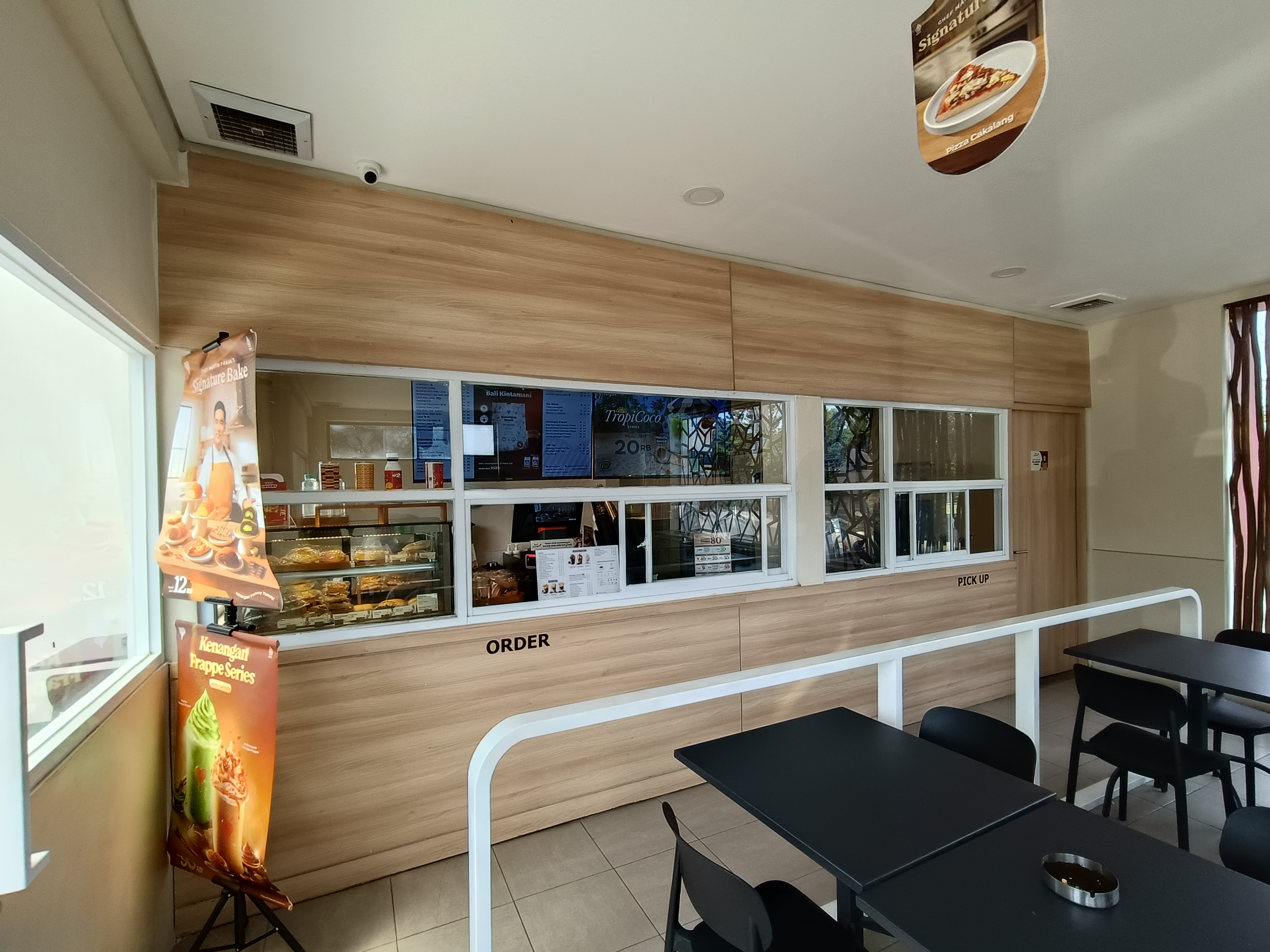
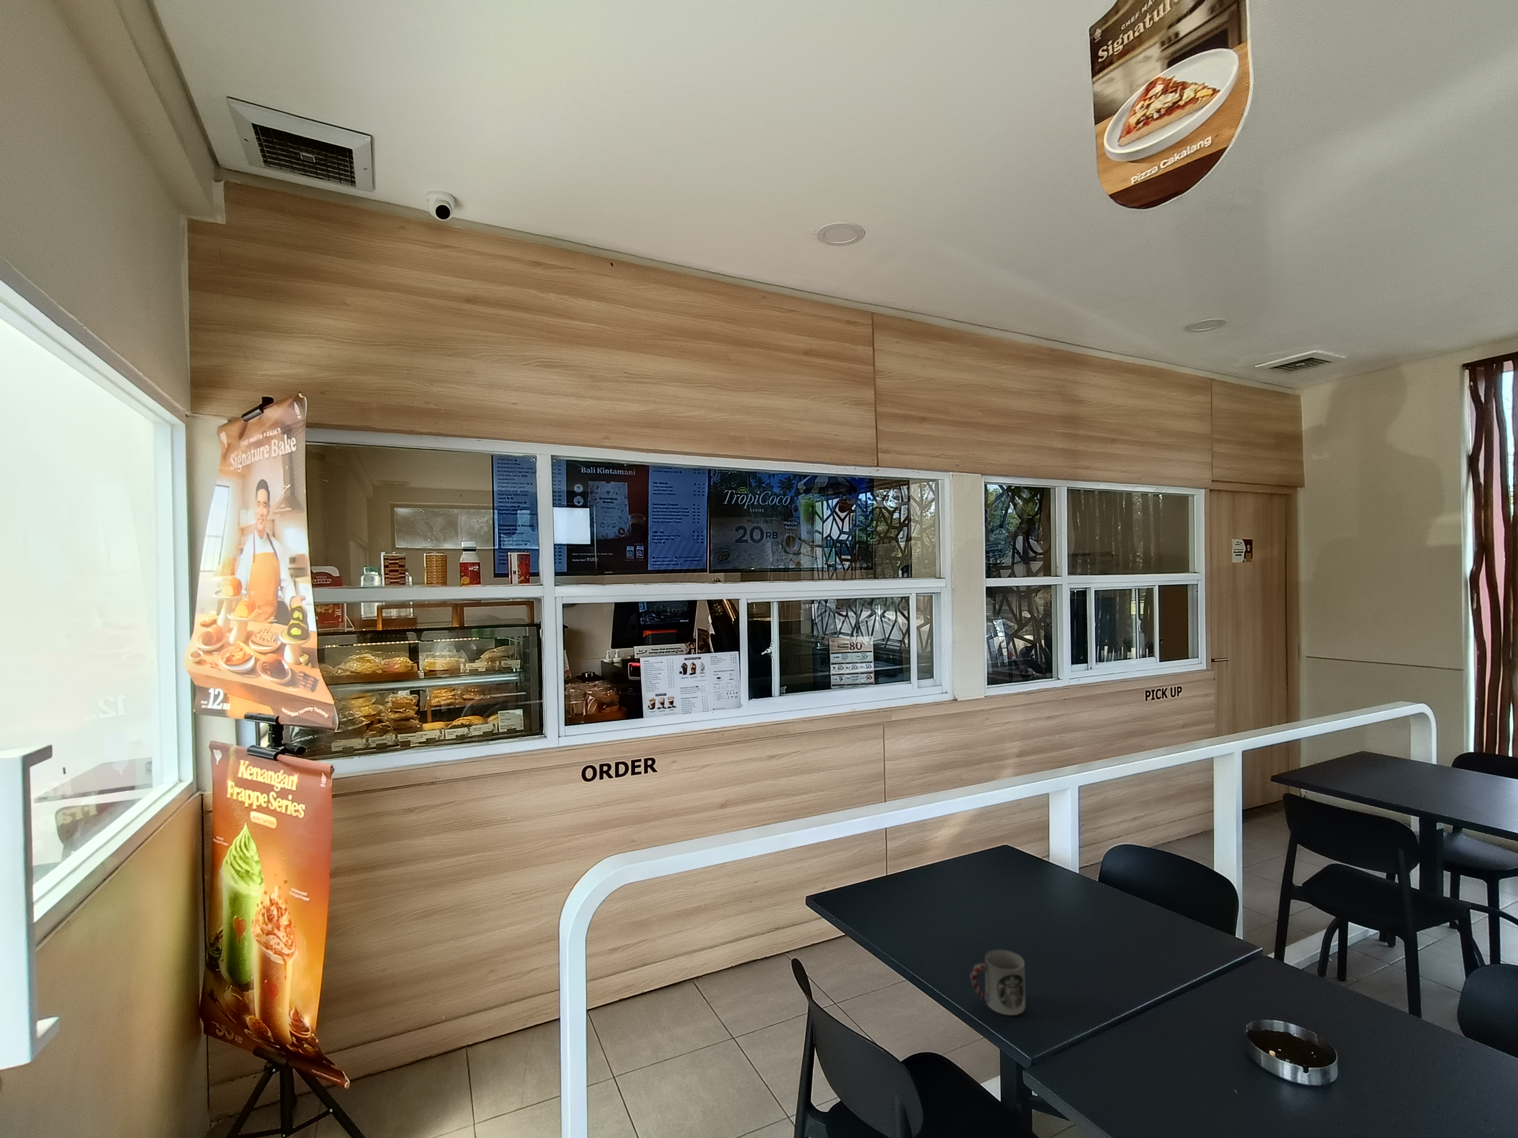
+ cup [969,949,1026,1016]
